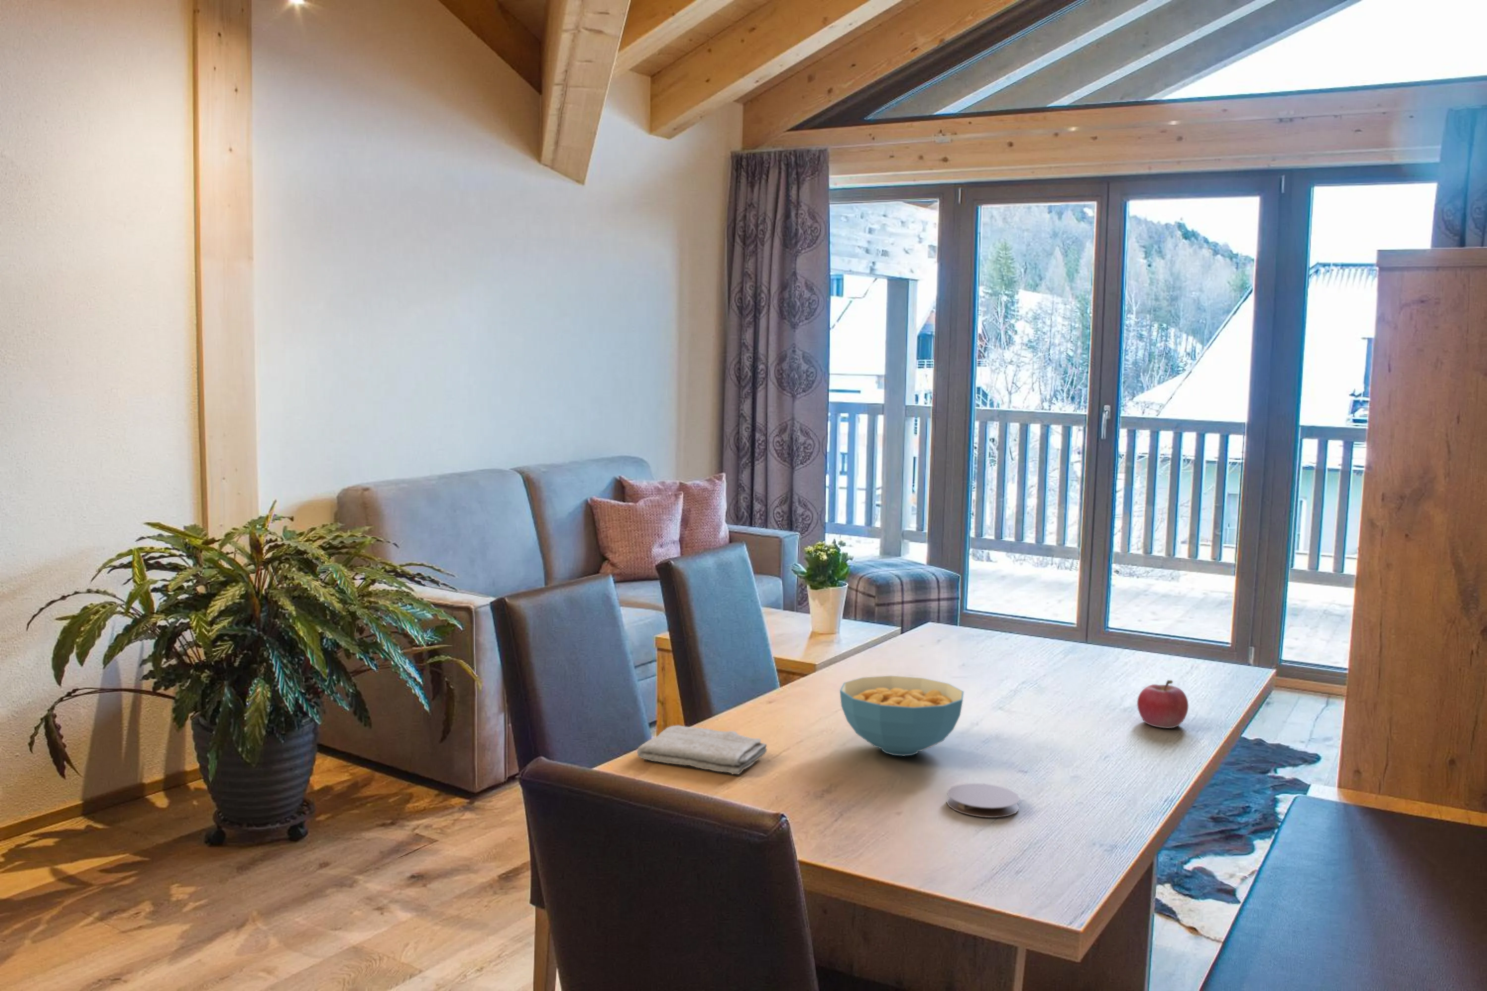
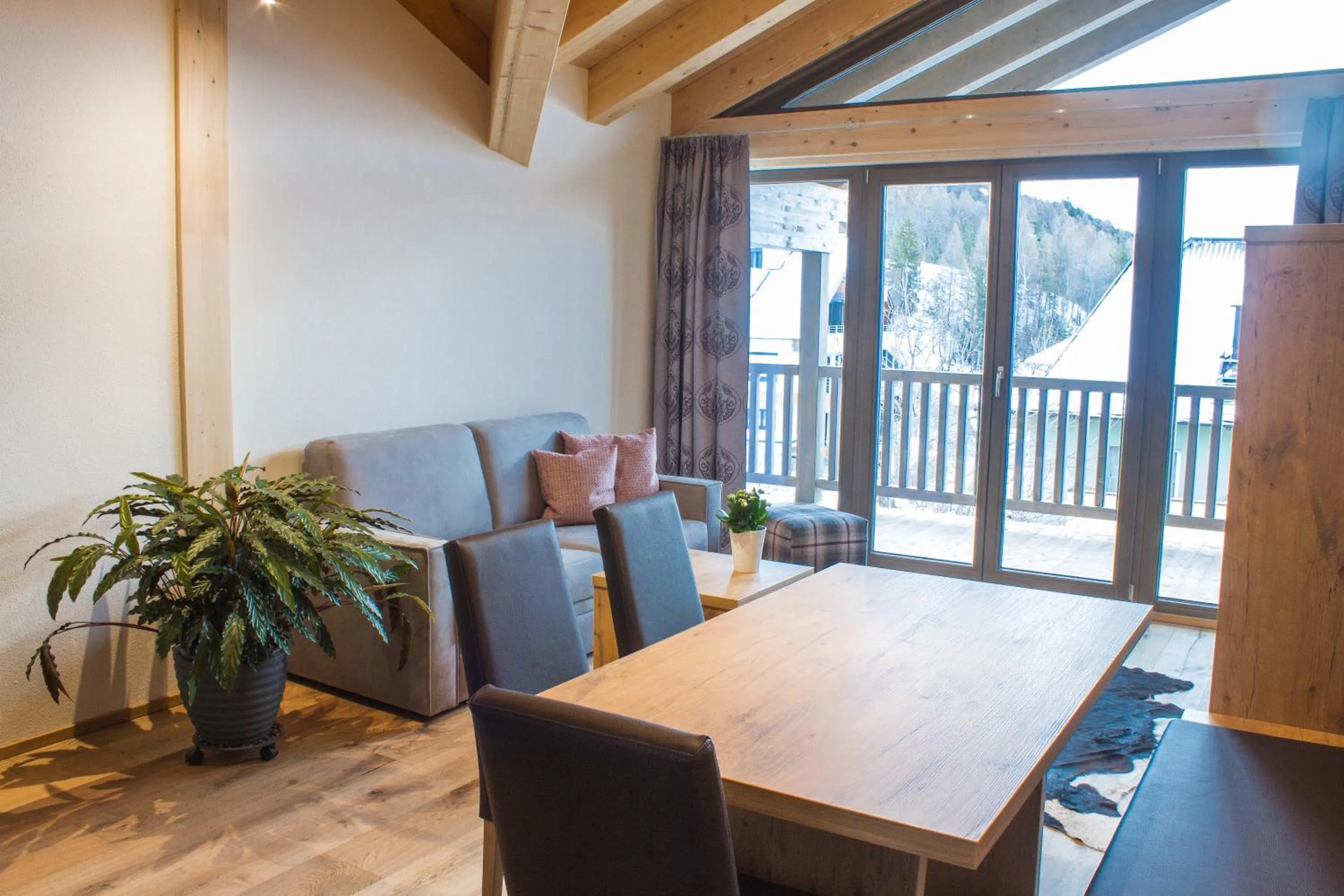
- fruit [1136,679,1189,729]
- cereal bowl [839,676,965,757]
- washcloth [636,724,768,775]
- coaster [946,783,1020,818]
